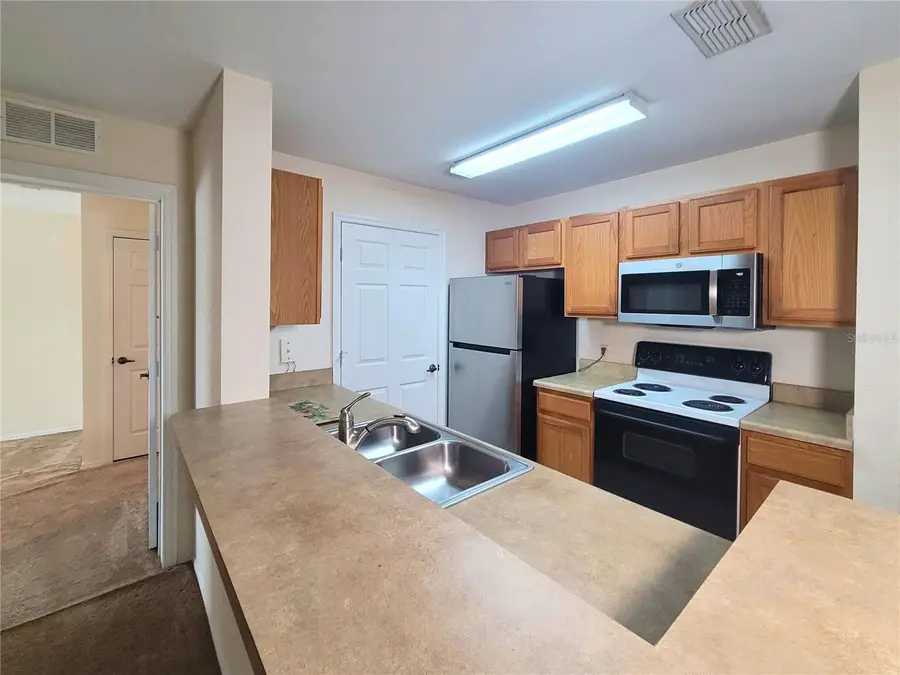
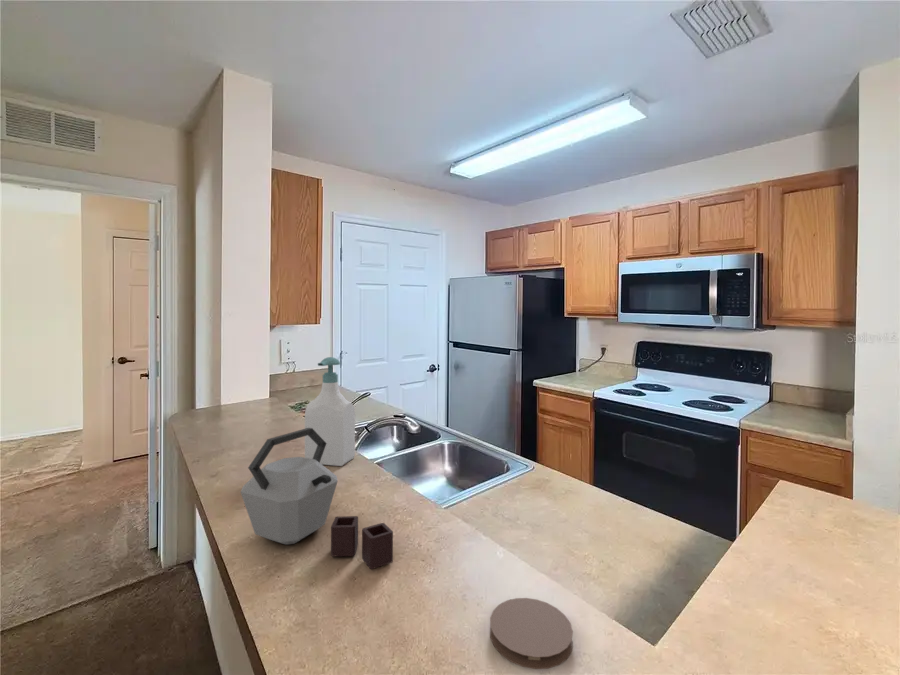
+ kettle [240,428,394,570]
+ coaster [489,597,574,670]
+ soap bottle [304,356,356,467]
